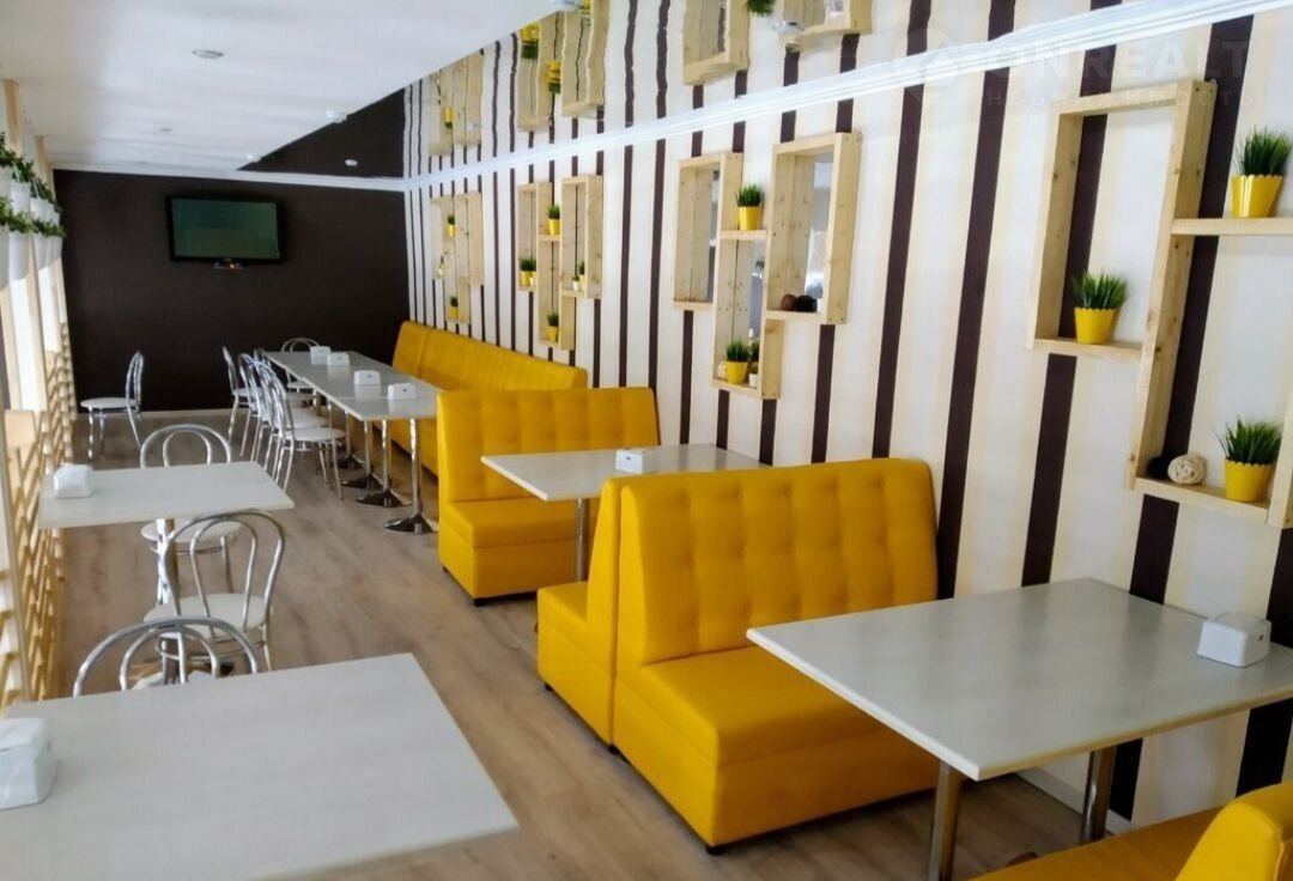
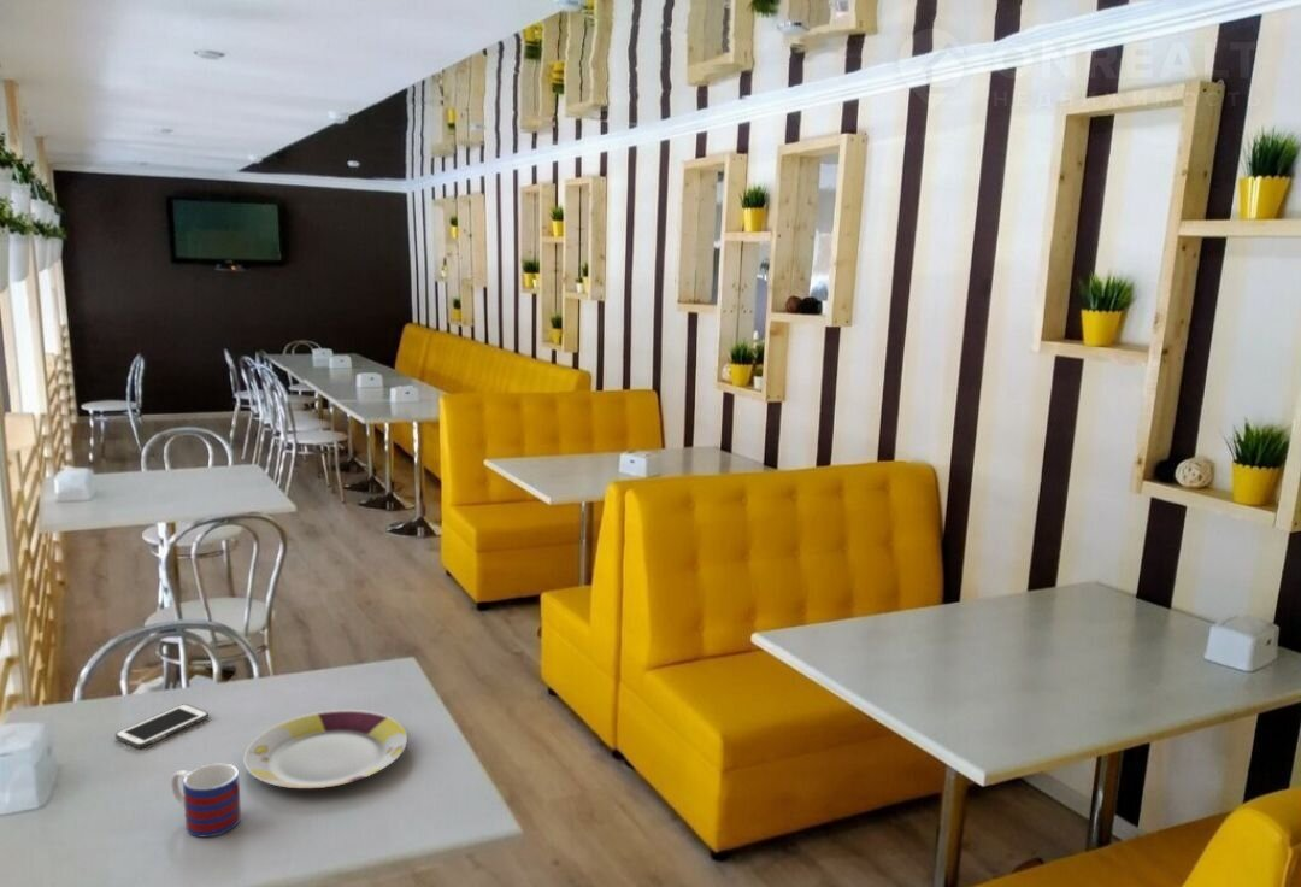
+ plate [242,709,408,789]
+ cell phone [114,703,210,750]
+ mug [170,762,242,838]
